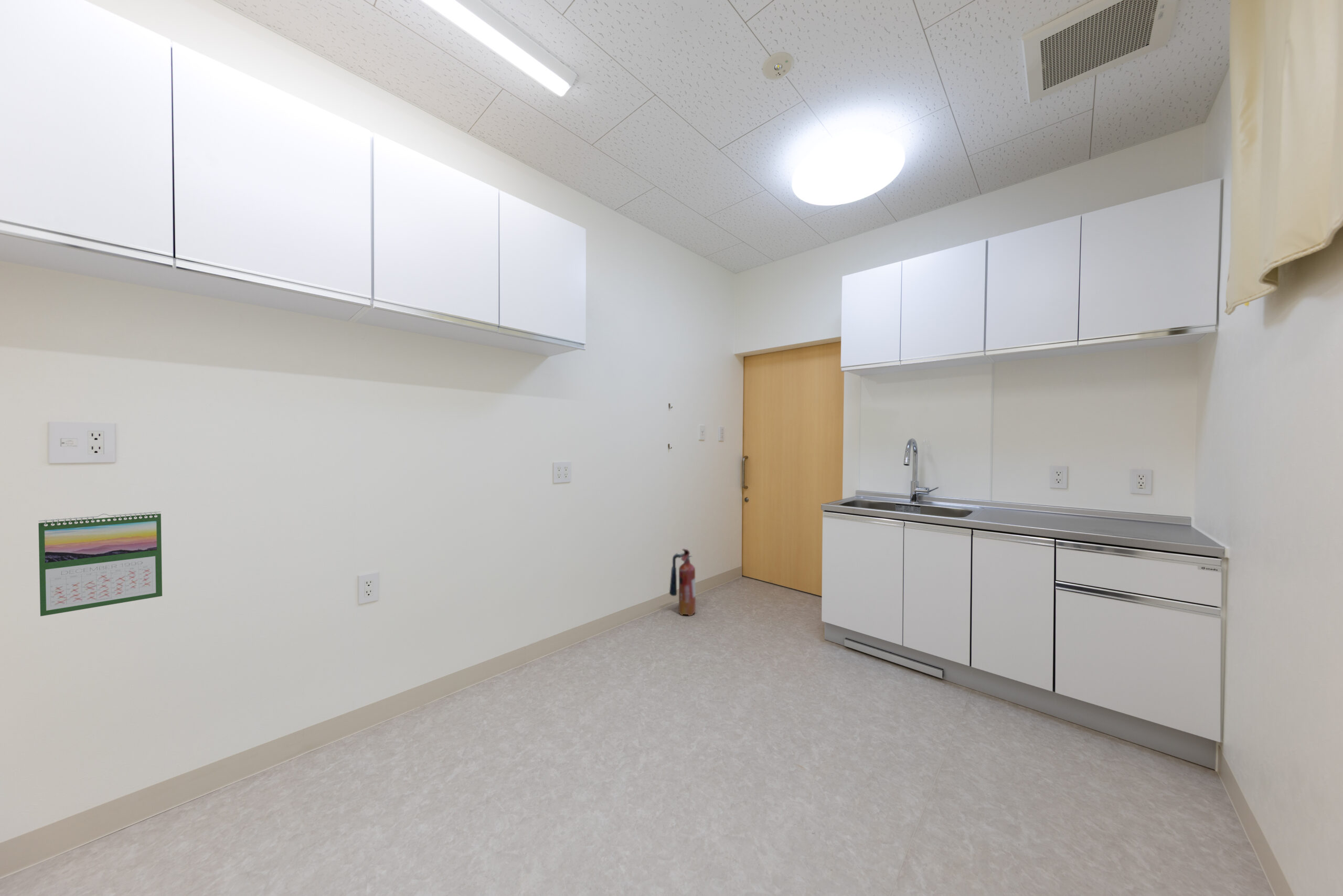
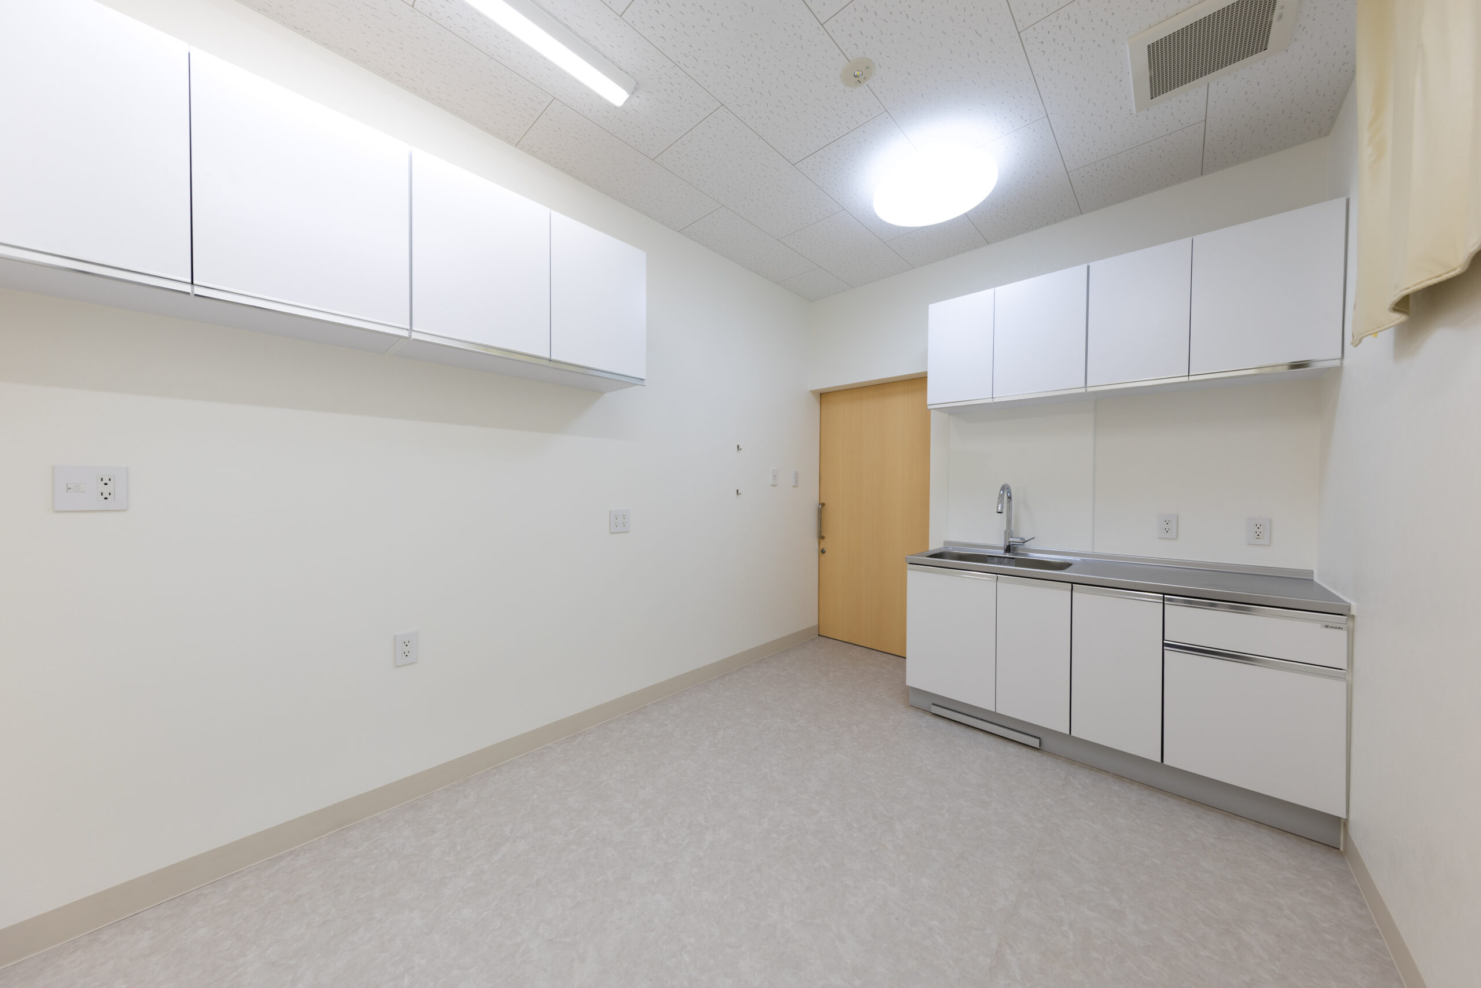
- fire extinguisher [669,548,696,616]
- calendar [38,511,163,617]
